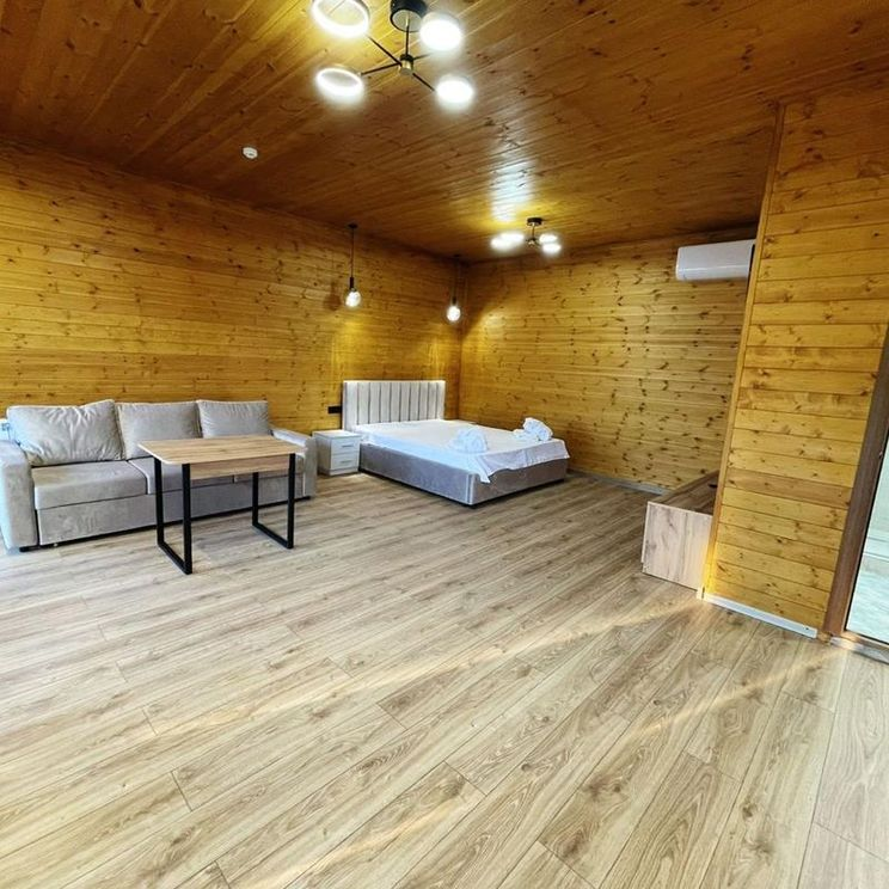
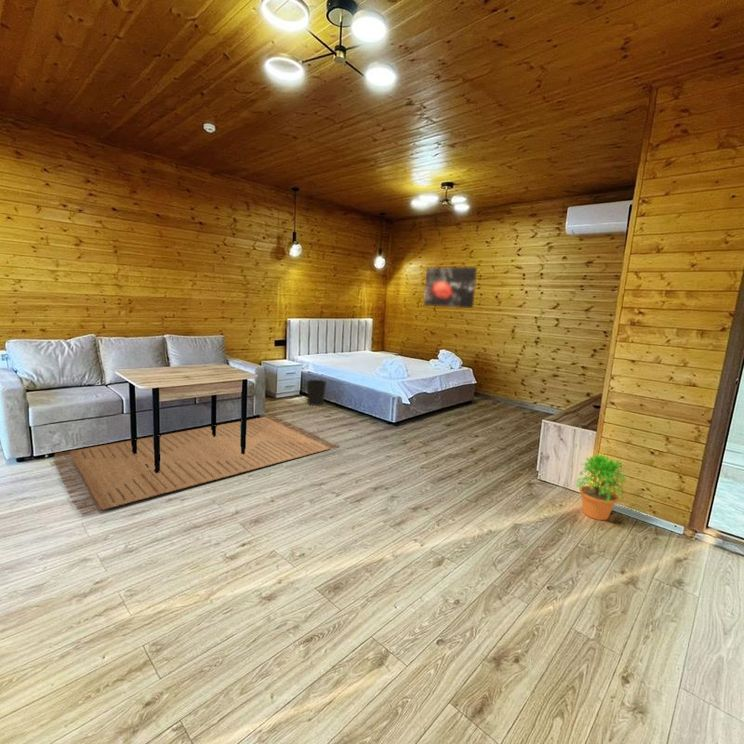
+ wastebasket [305,379,327,407]
+ potted plant [575,453,628,521]
+ rug [52,414,340,516]
+ wall art [423,266,478,309]
